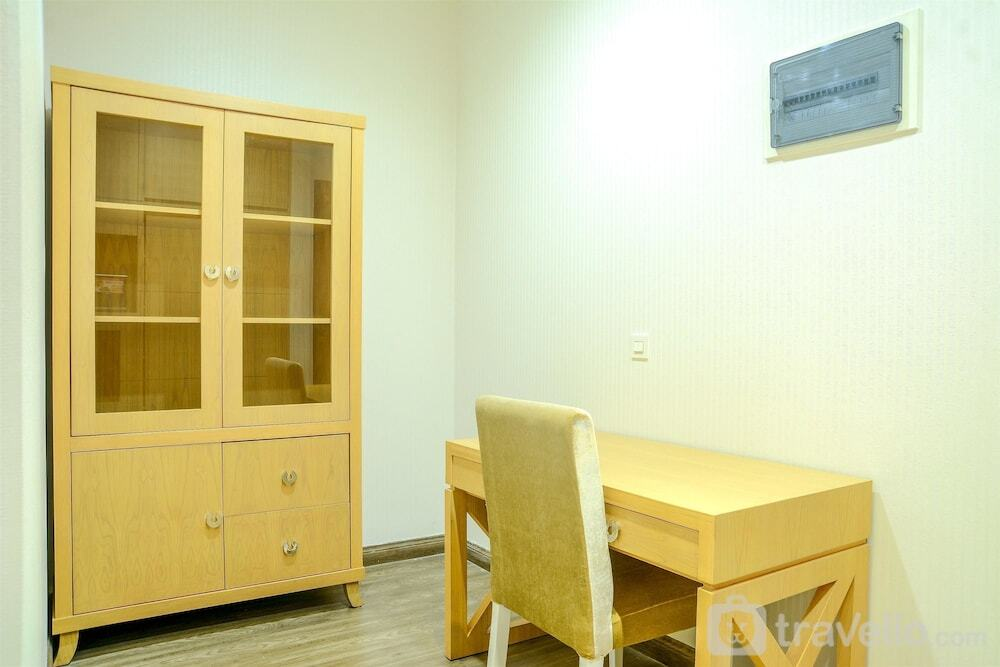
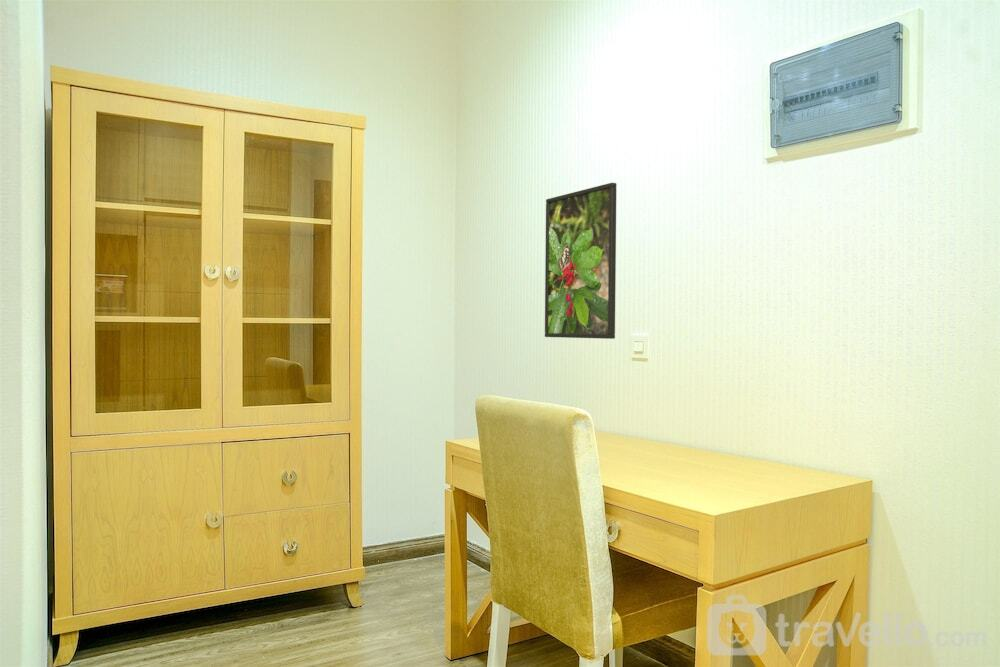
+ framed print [544,182,617,340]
